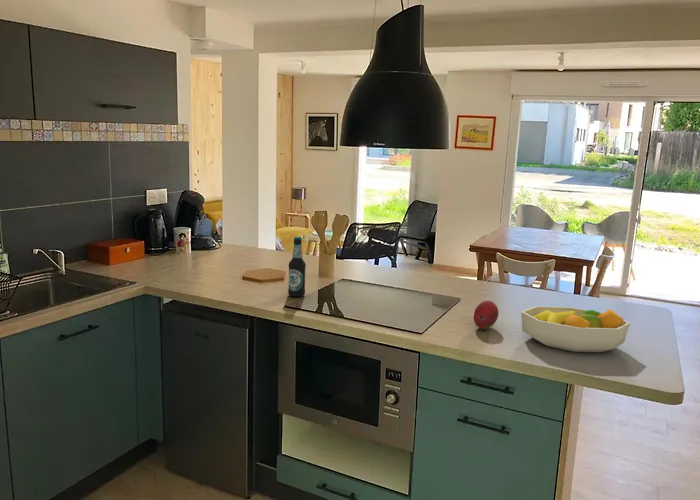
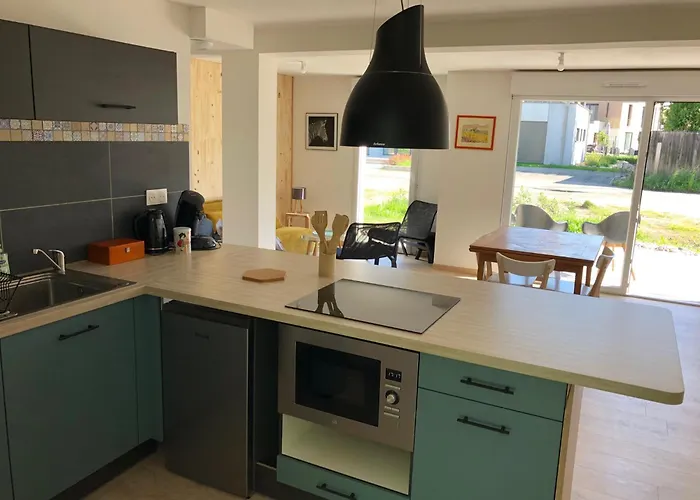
- fruit [473,300,500,330]
- fruit bowl [520,306,631,353]
- bottle [287,236,307,298]
